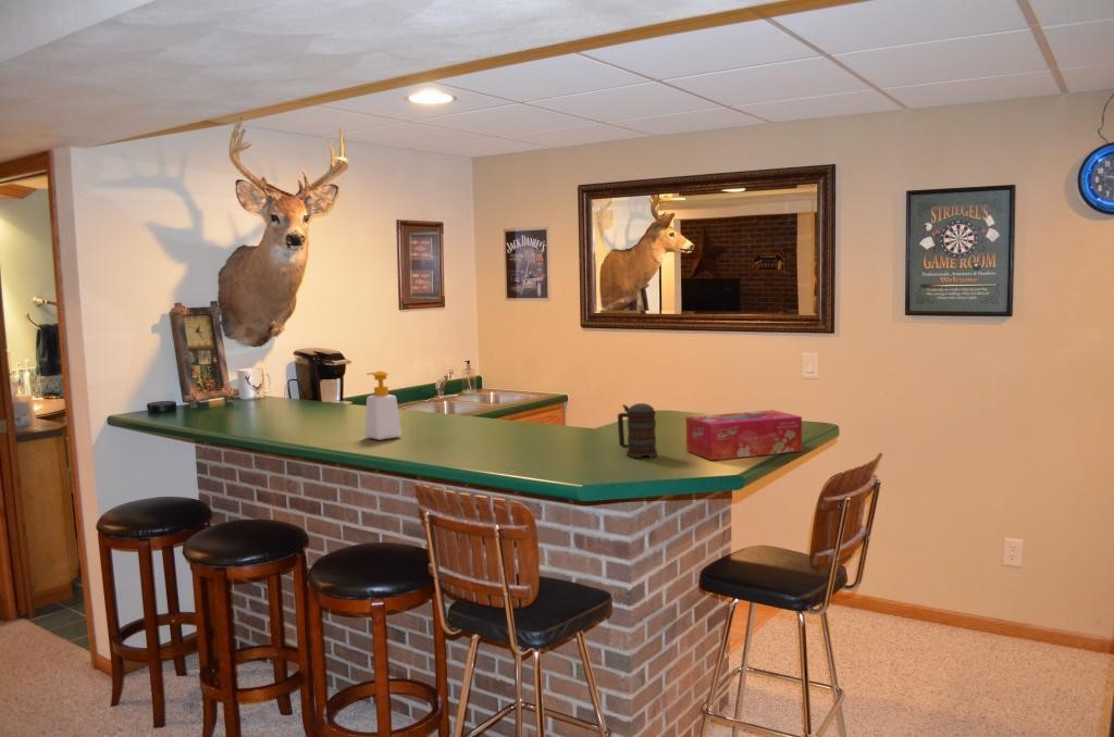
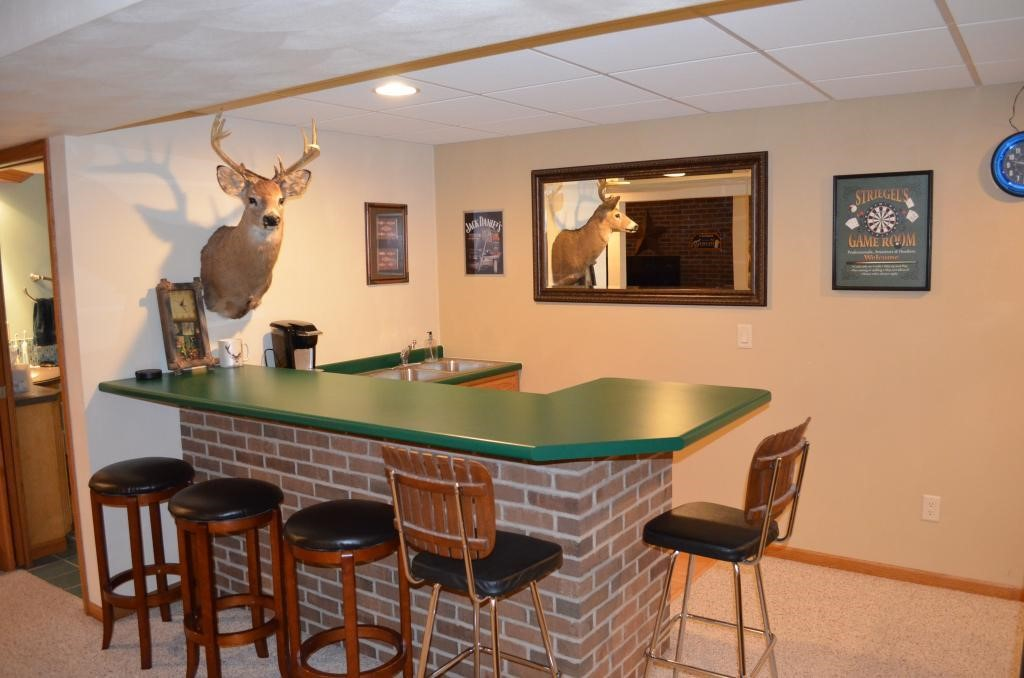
- soap bottle [364,370,403,441]
- tissue box [685,409,803,461]
- beer mug [617,402,658,459]
